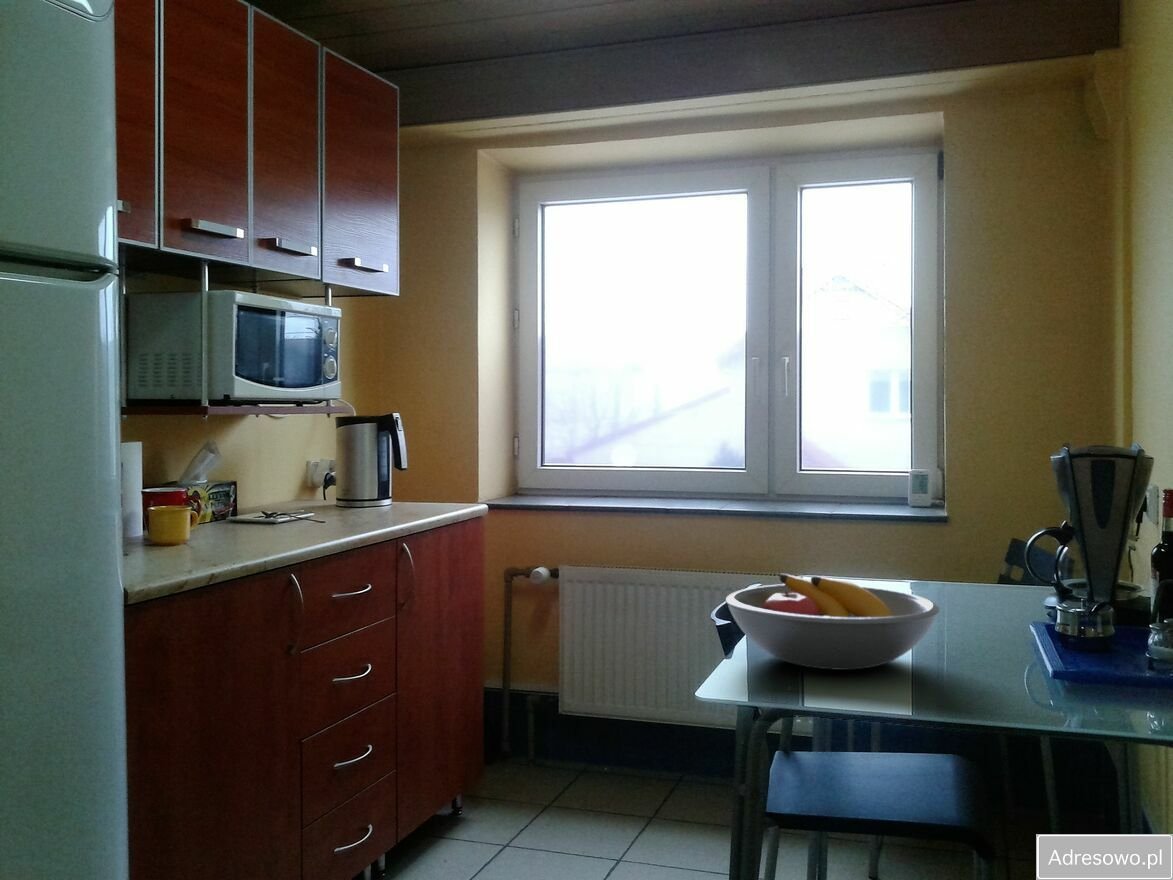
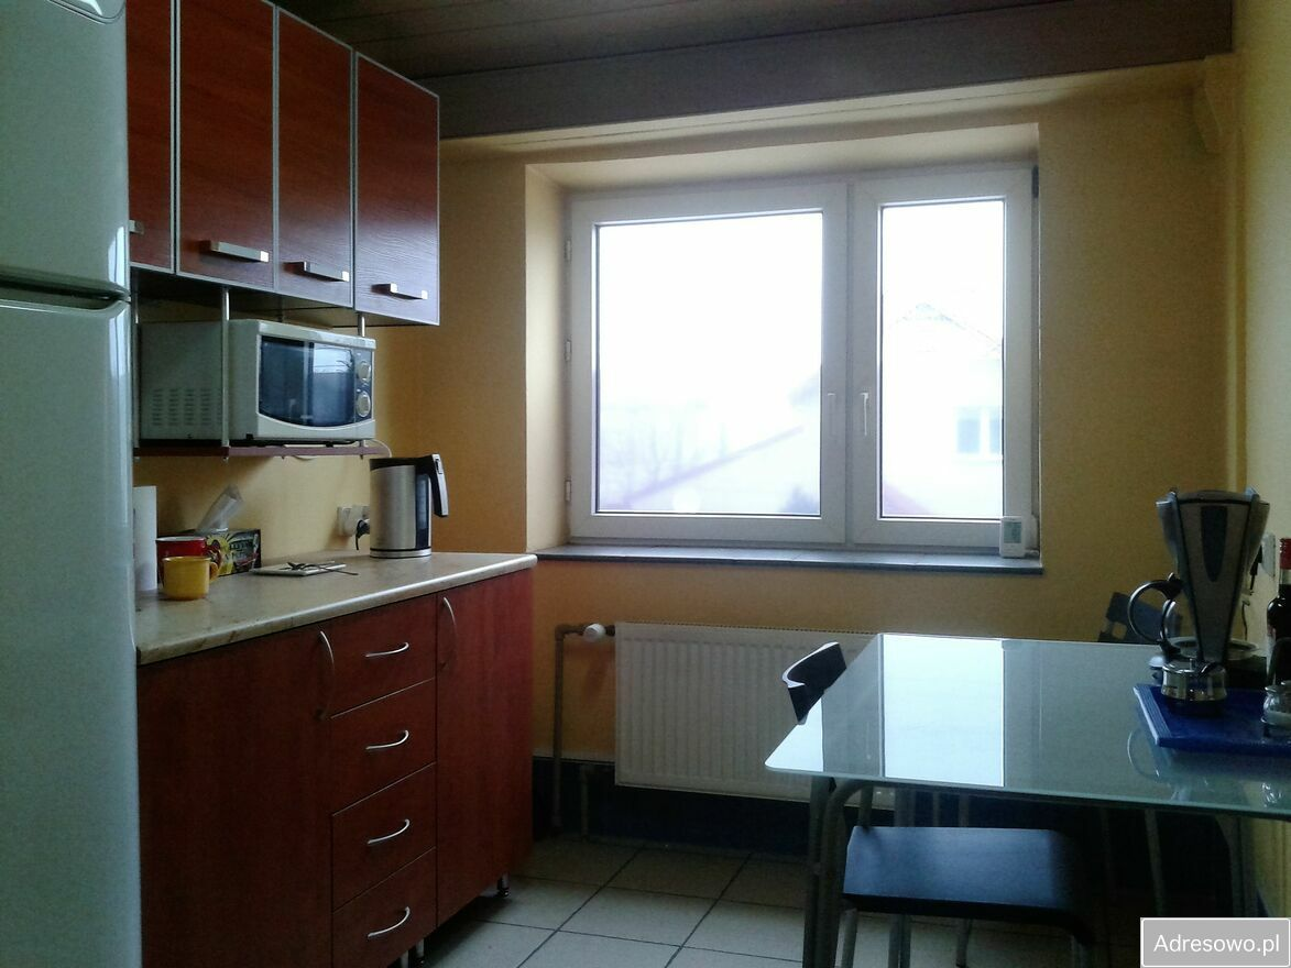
- fruit bowl [724,573,941,671]
